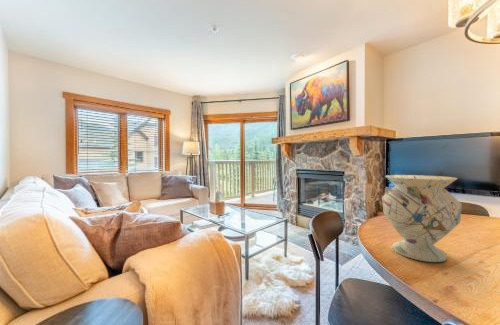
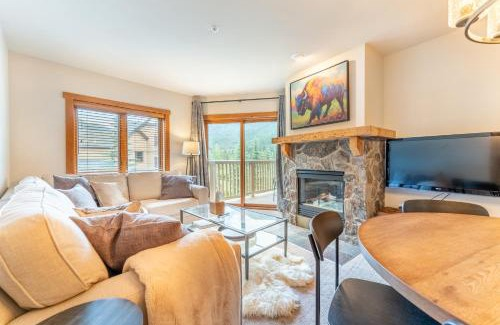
- decorative vase [381,174,463,263]
